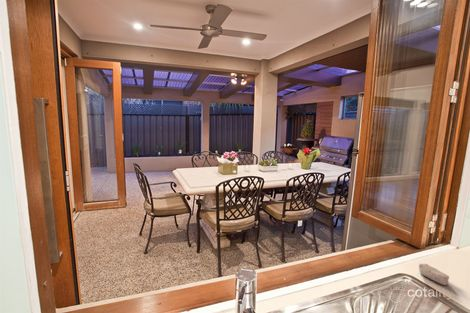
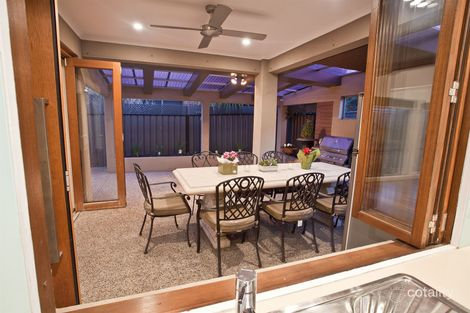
- soap bar [418,263,450,286]
